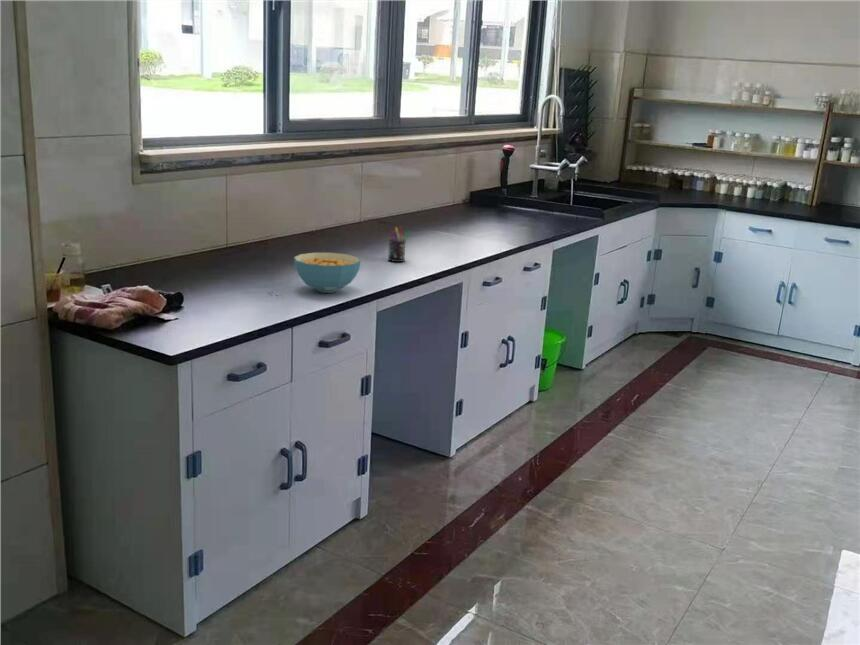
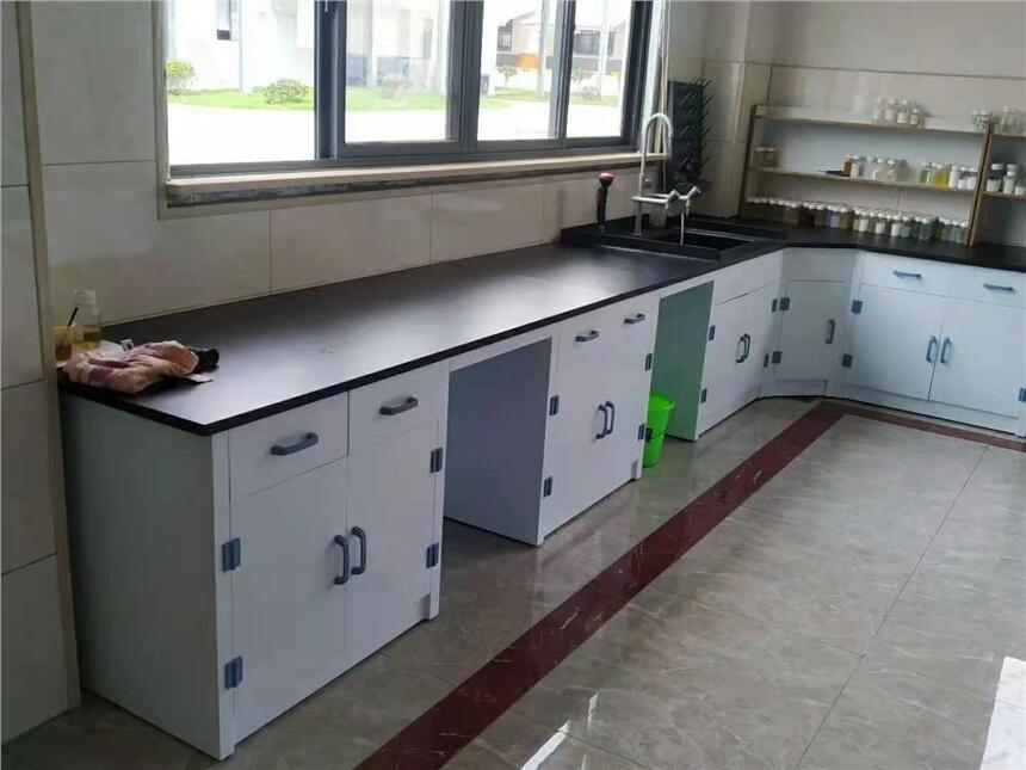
- pen holder [387,226,411,263]
- cereal bowl [293,252,362,294]
